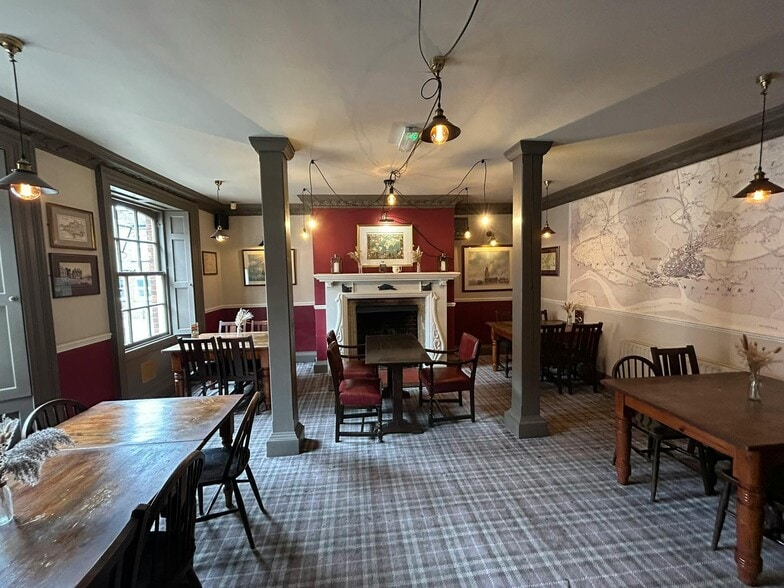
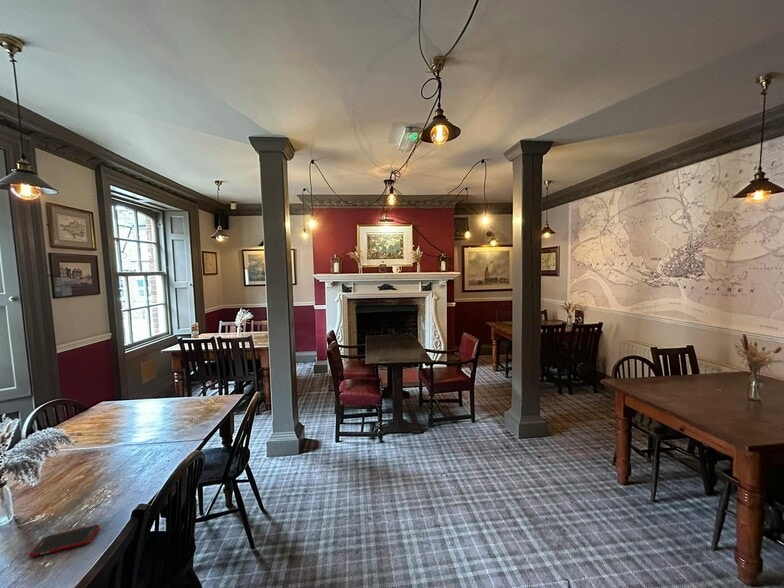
+ cell phone [29,524,100,558]
